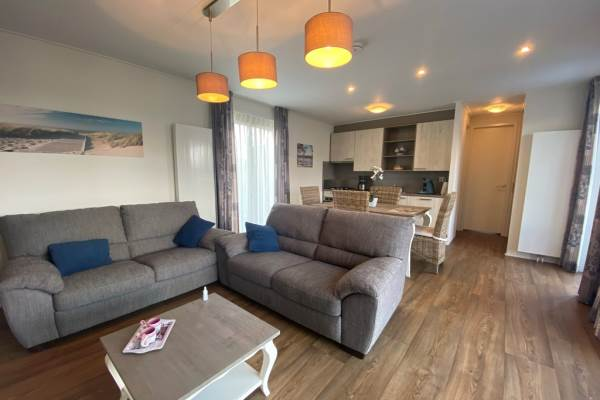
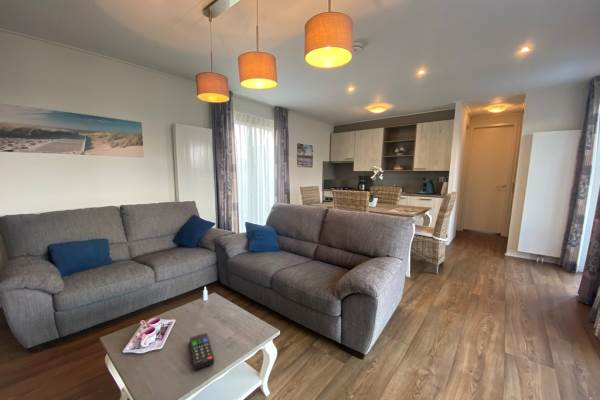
+ remote control [189,332,215,371]
